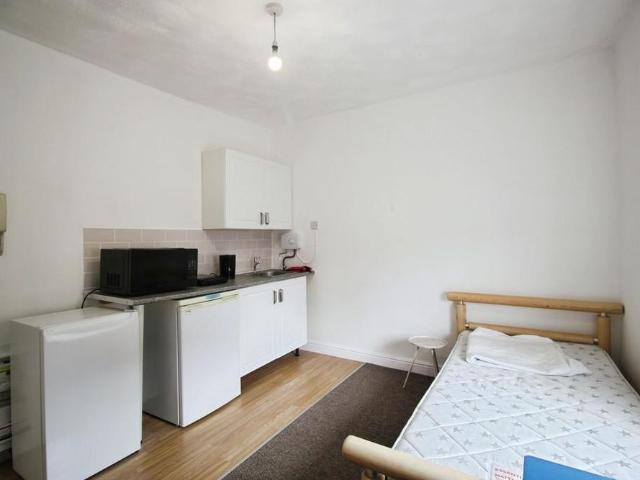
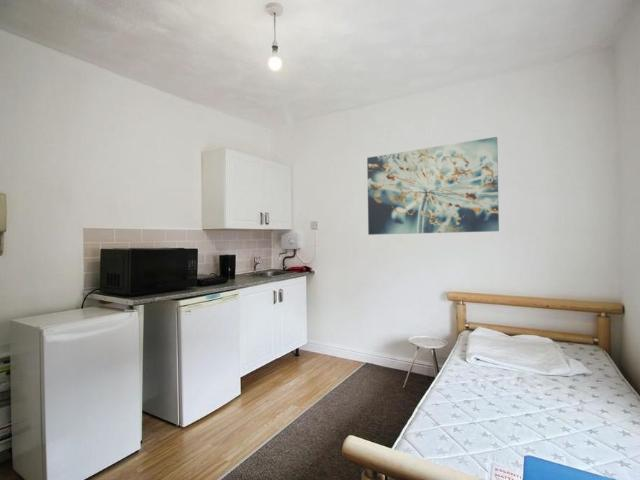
+ wall art [366,136,500,236]
